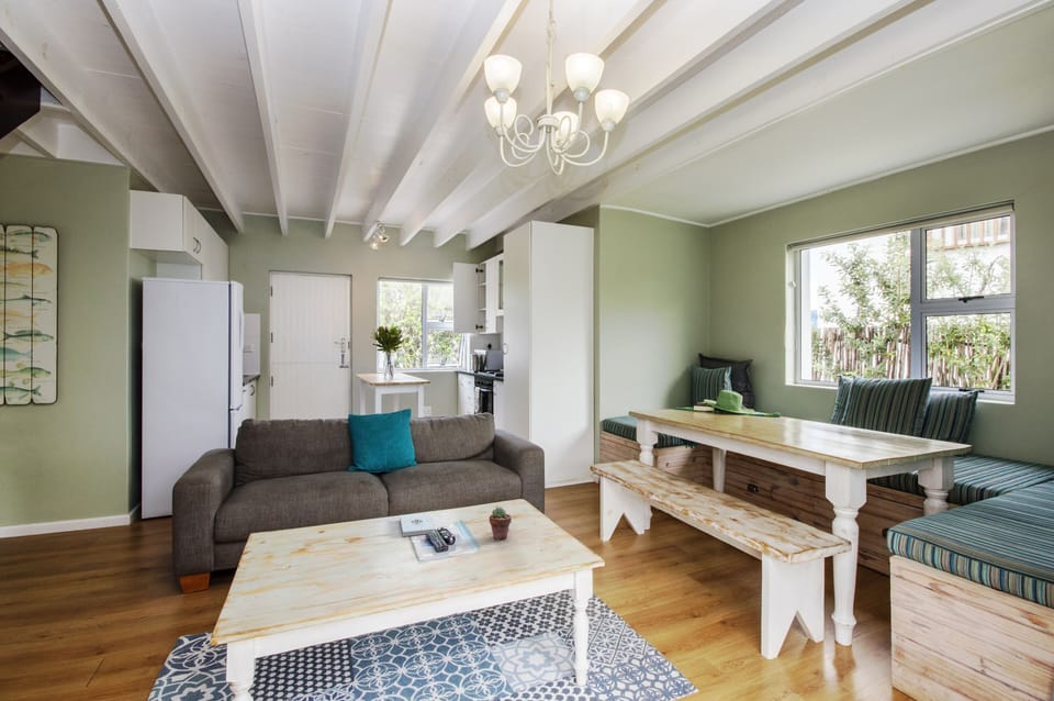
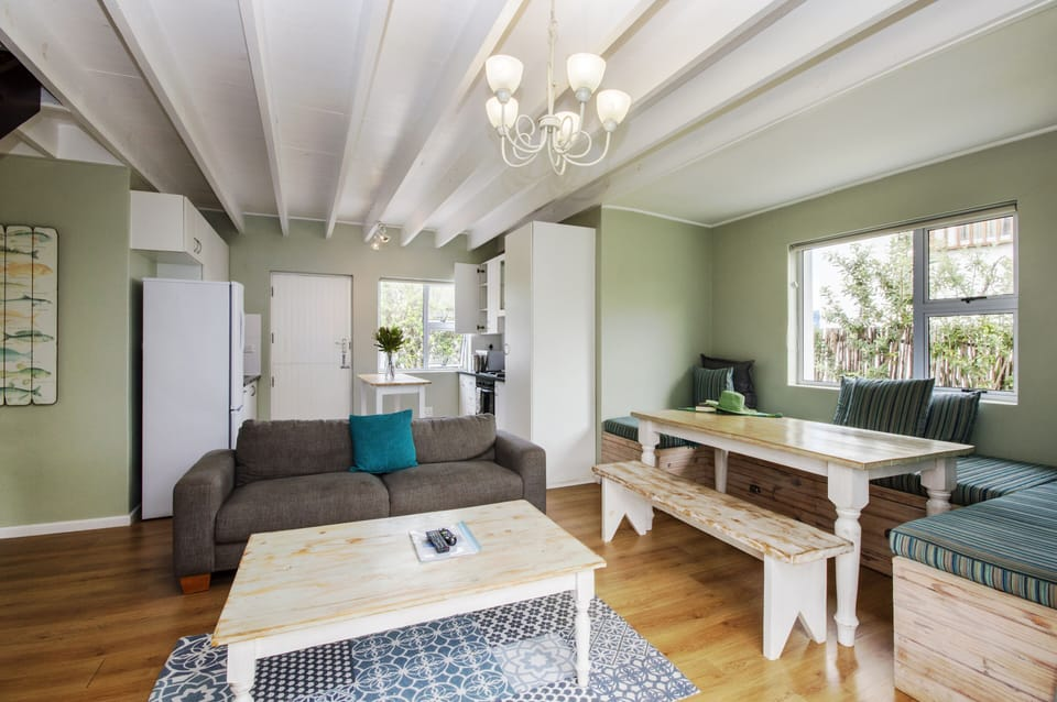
- notepad [399,512,435,537]
- potted succulent [489,507,513,541]
